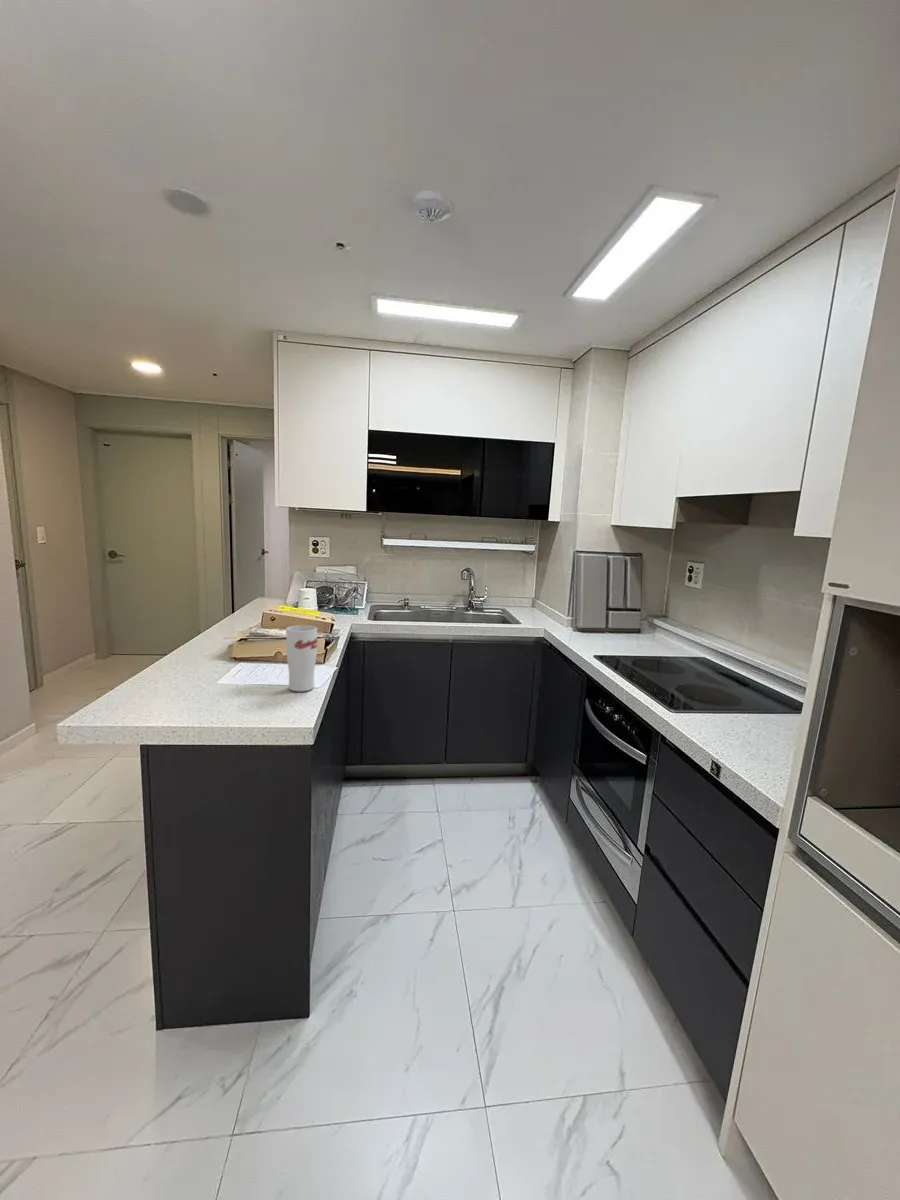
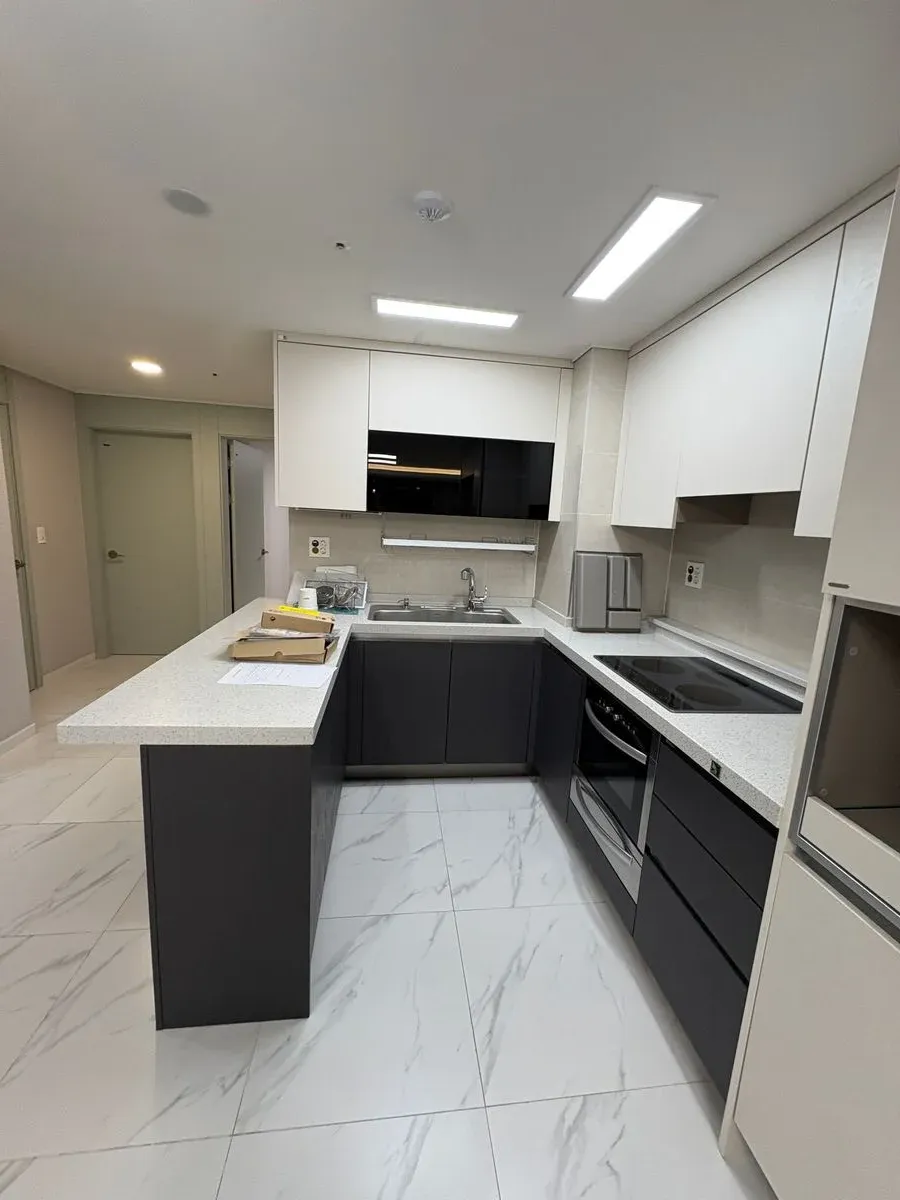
- cup [285,624,318,692]
